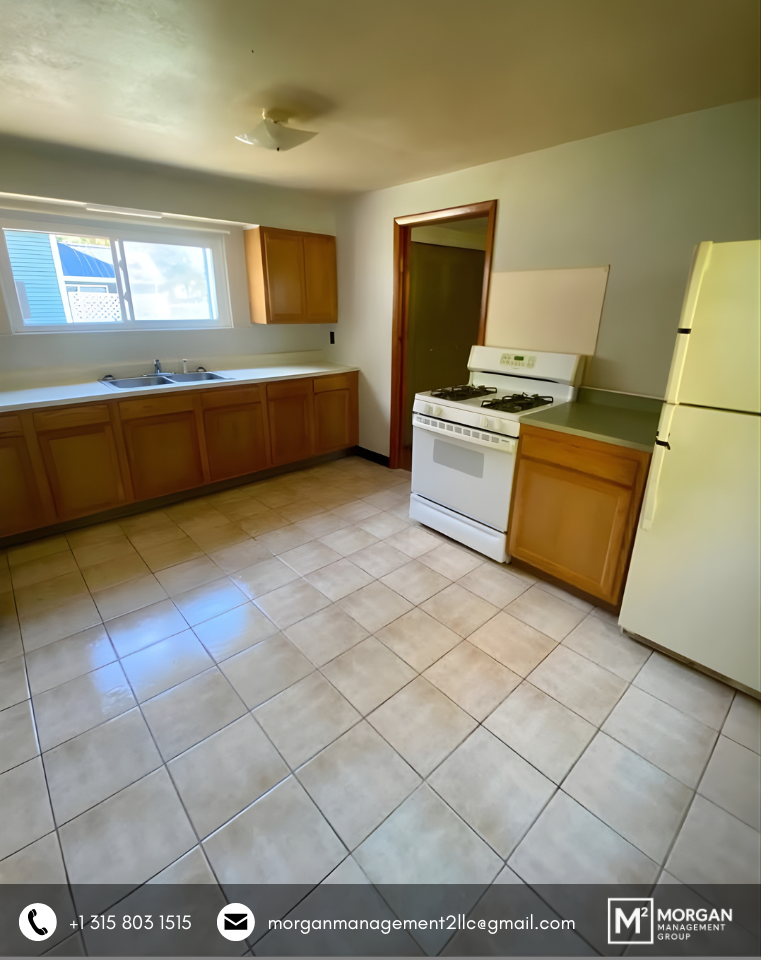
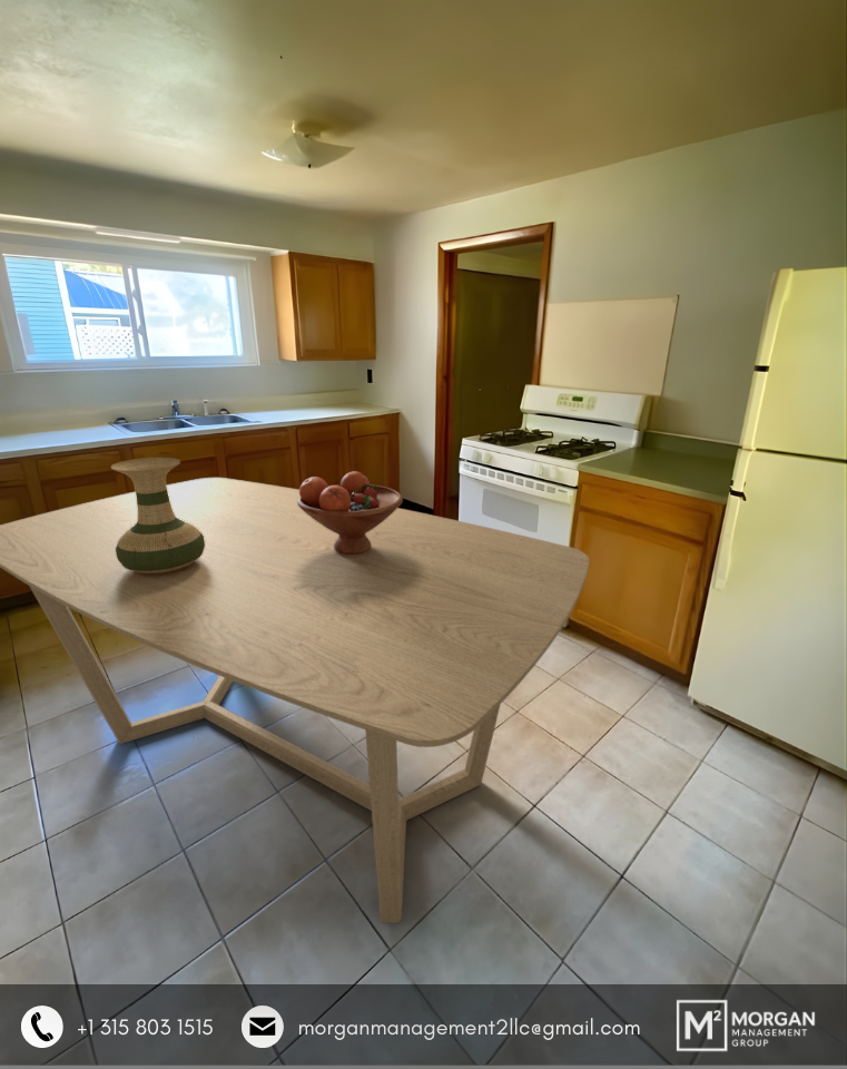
+ vase [110,457,205,573]
+ fruit bowl [297,470,404,555]
+ dining table [0,477,591,924]
